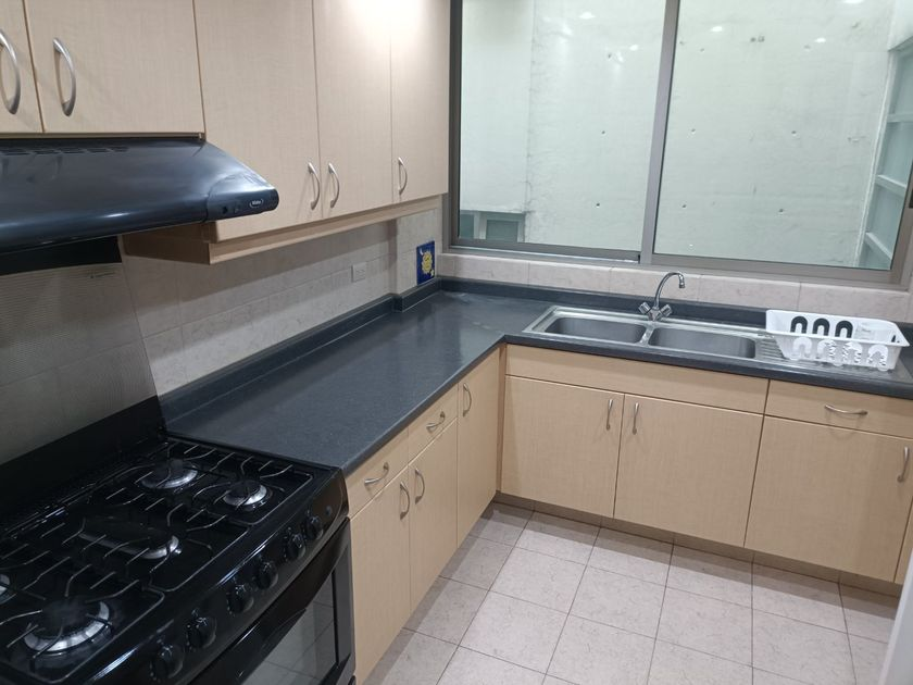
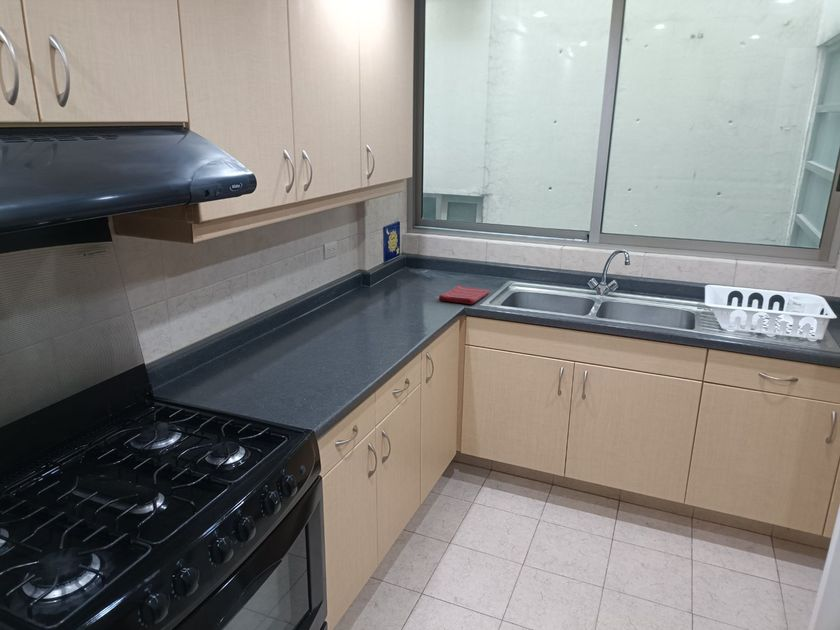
+ dish towel [438,284,491,305]
